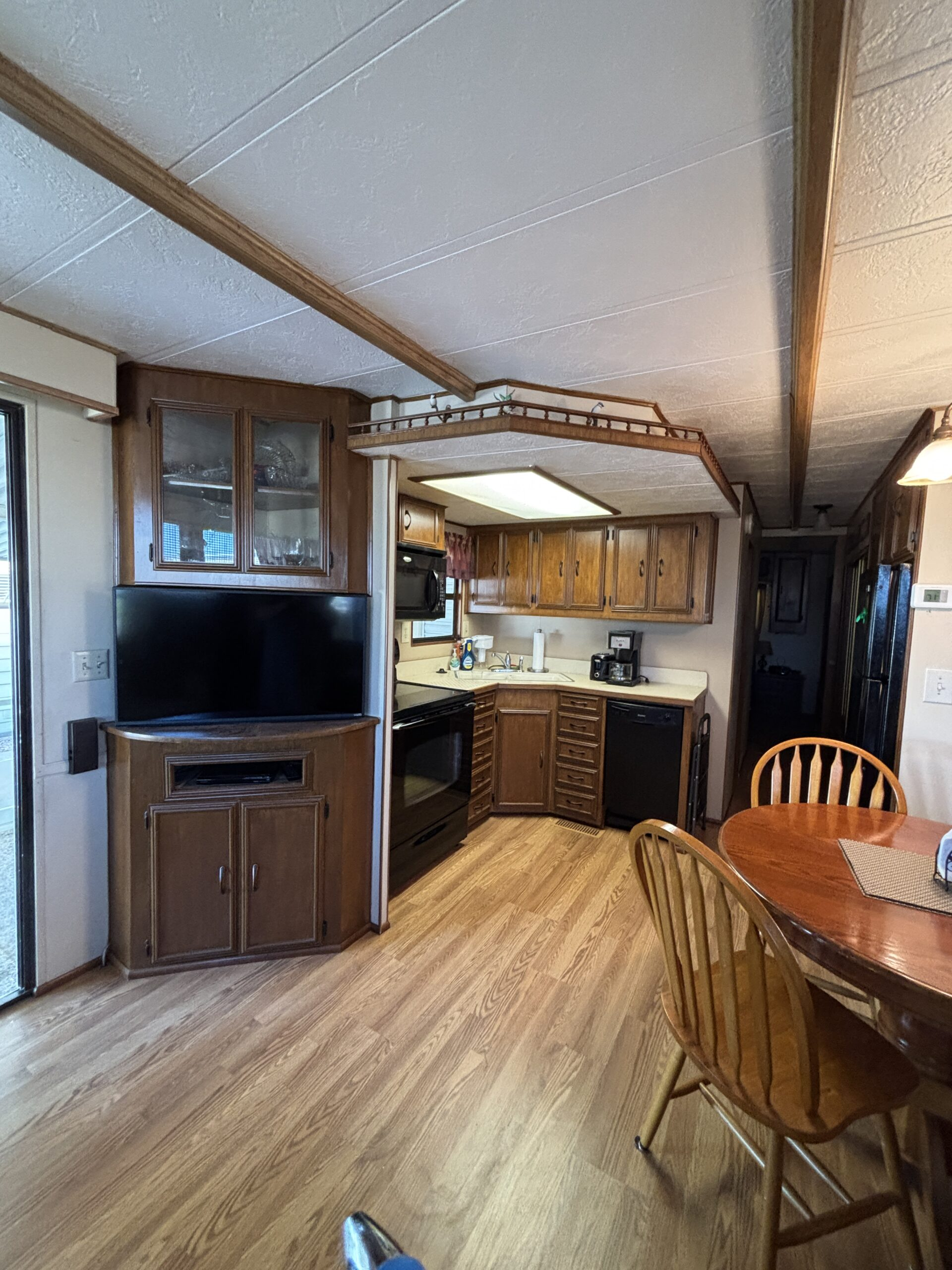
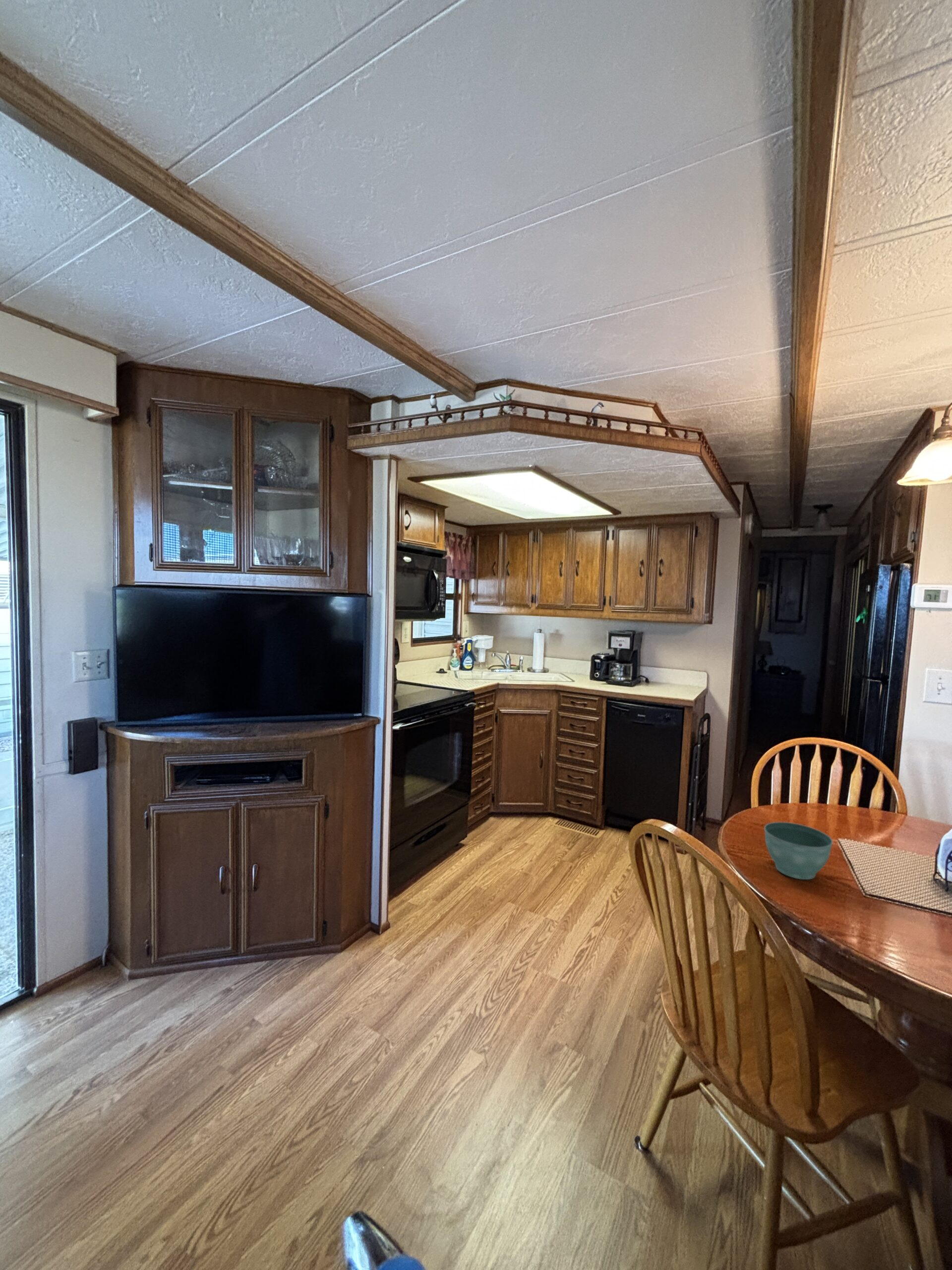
+ flower pot [764,822,833,880]
